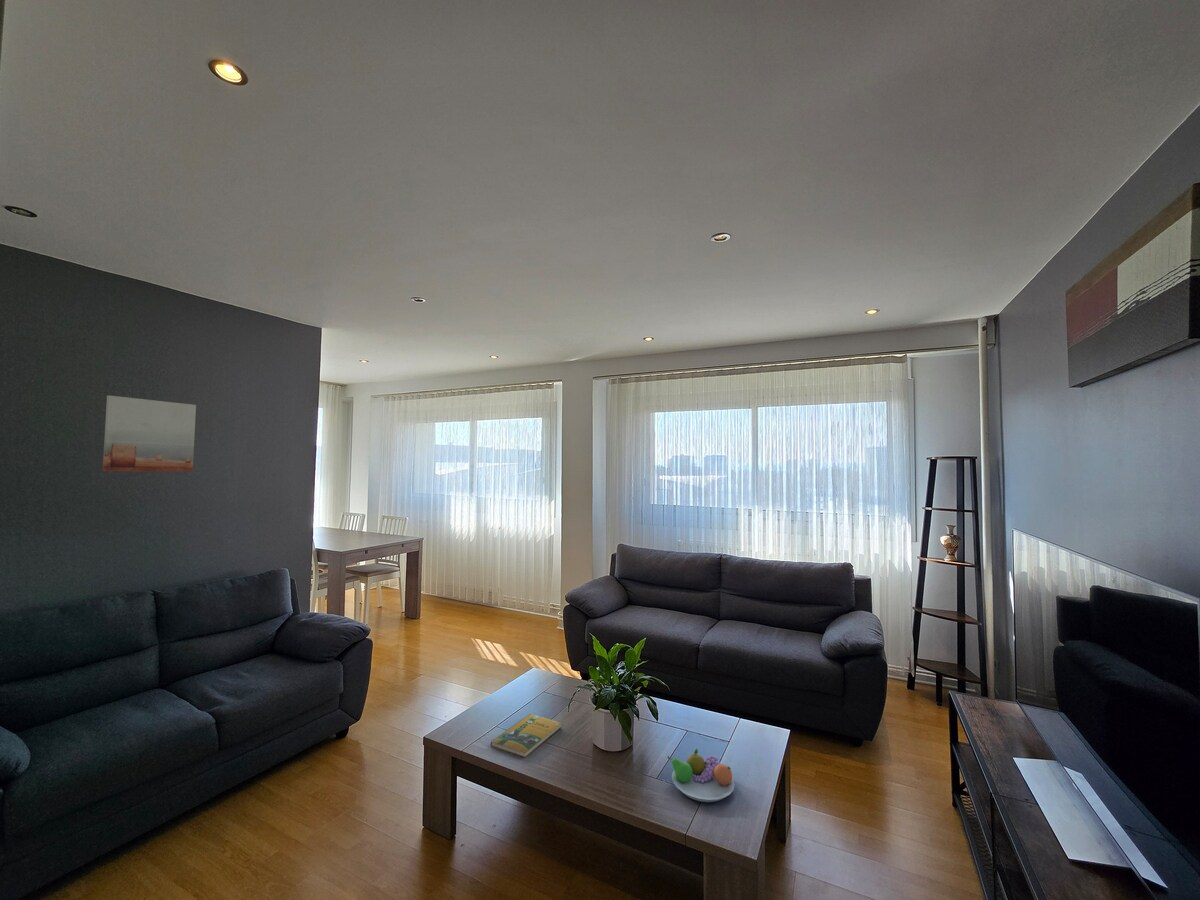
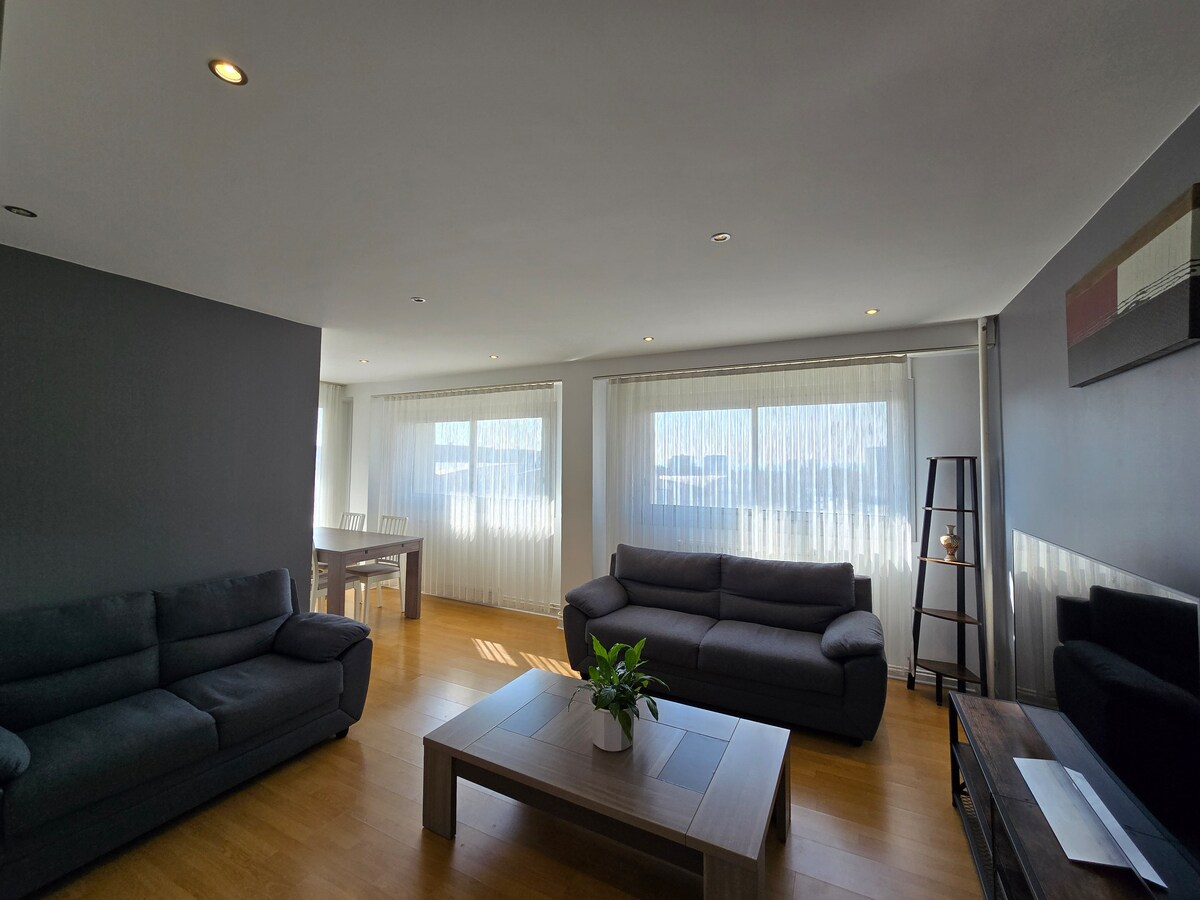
- booklet [490,713,563,758]
- fruit bowl [667,747,736,803]
- wall art [102,395,197,473]
